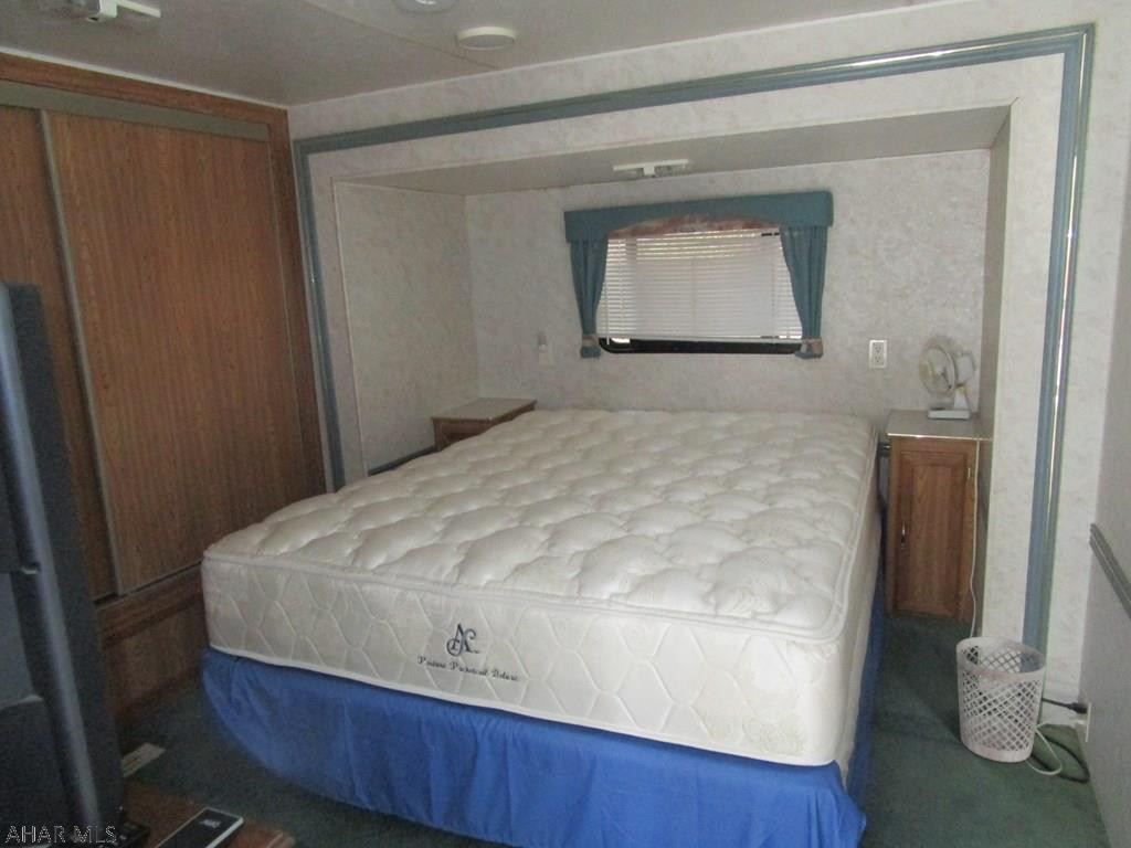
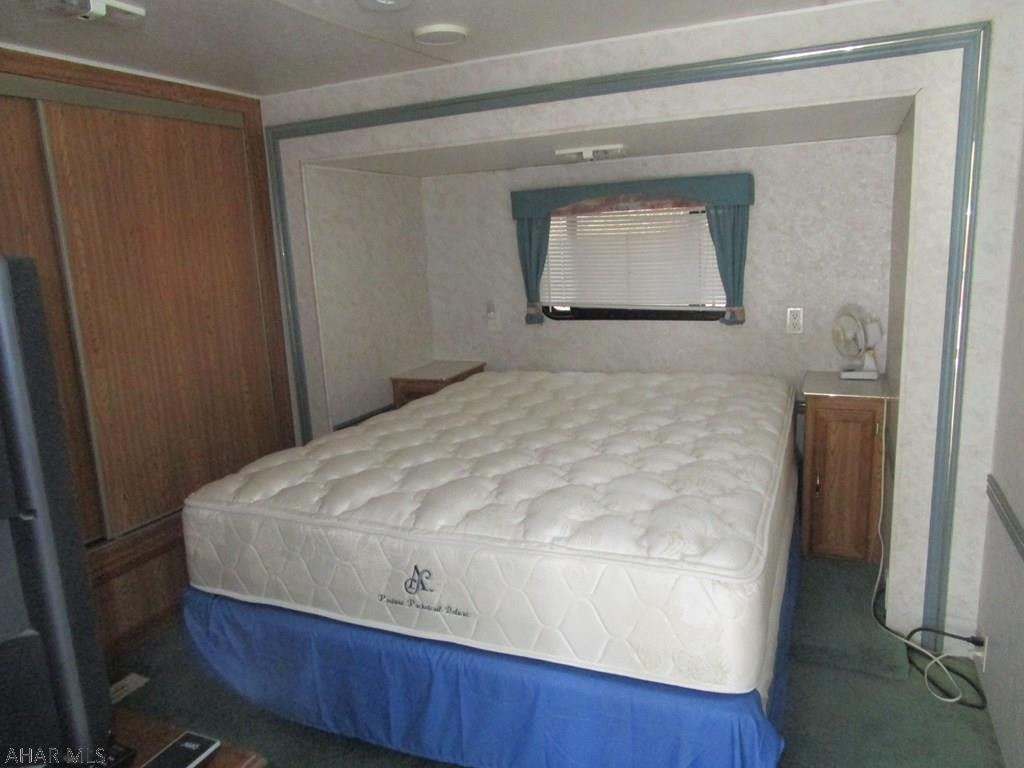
- wastebasket [955,636,1048,763]
